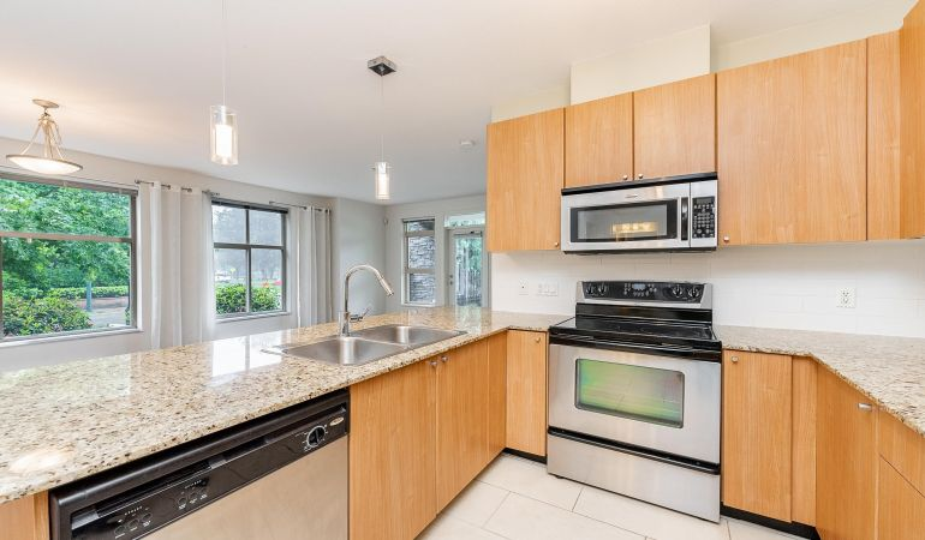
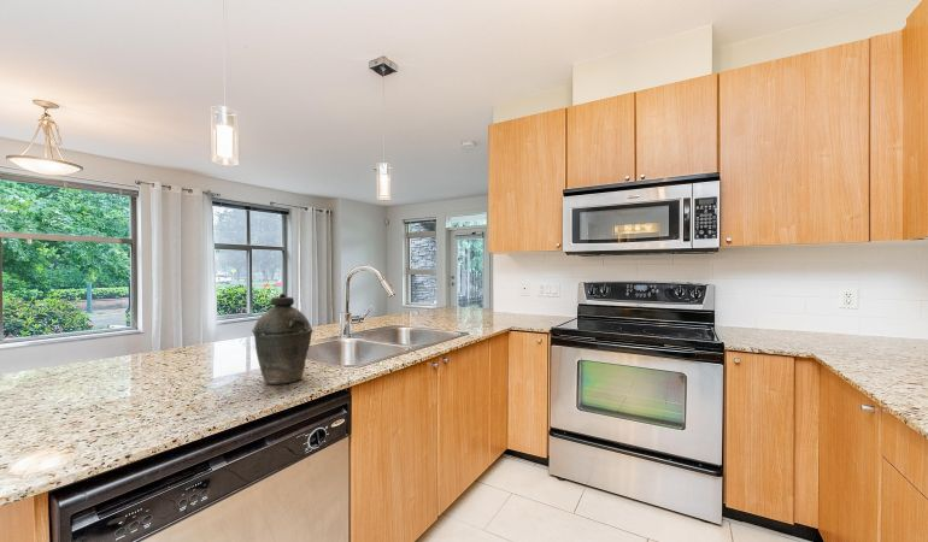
+ kettle [251,293,313,385]
